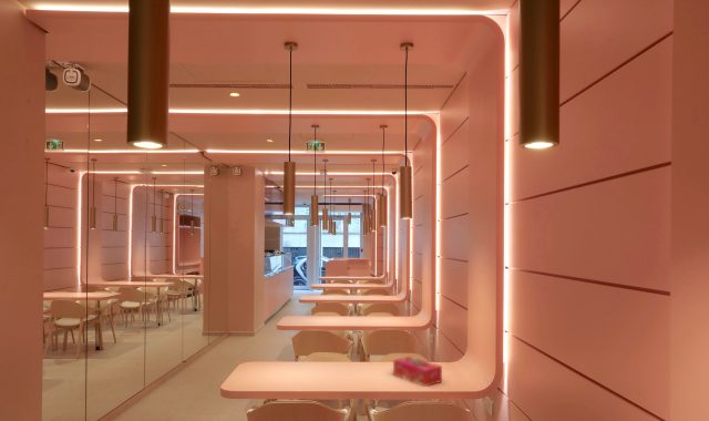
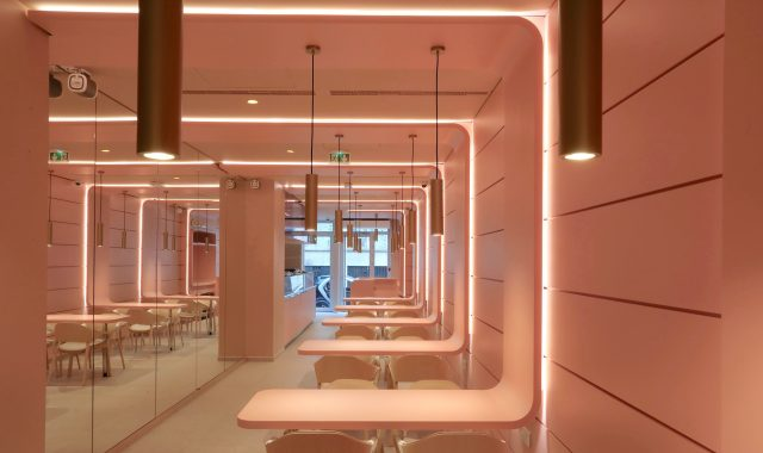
- tissue box [392,356,443,388]
